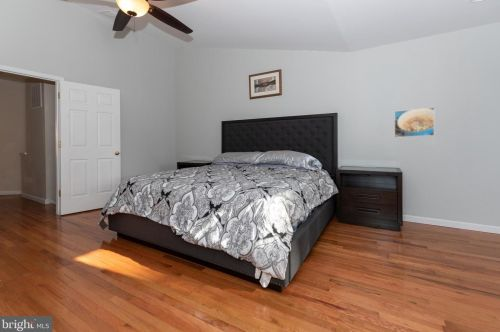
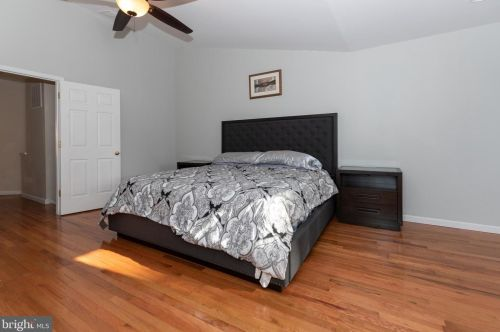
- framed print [393,106,435,139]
